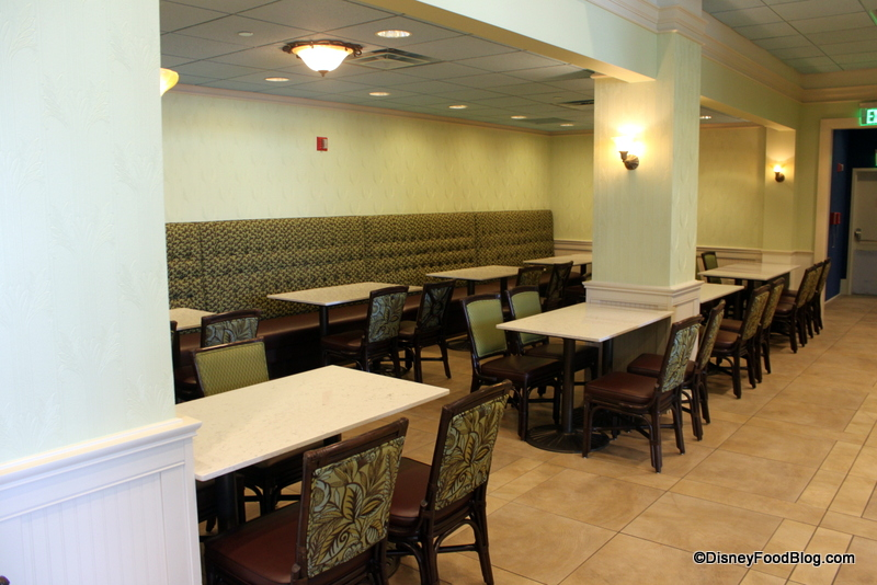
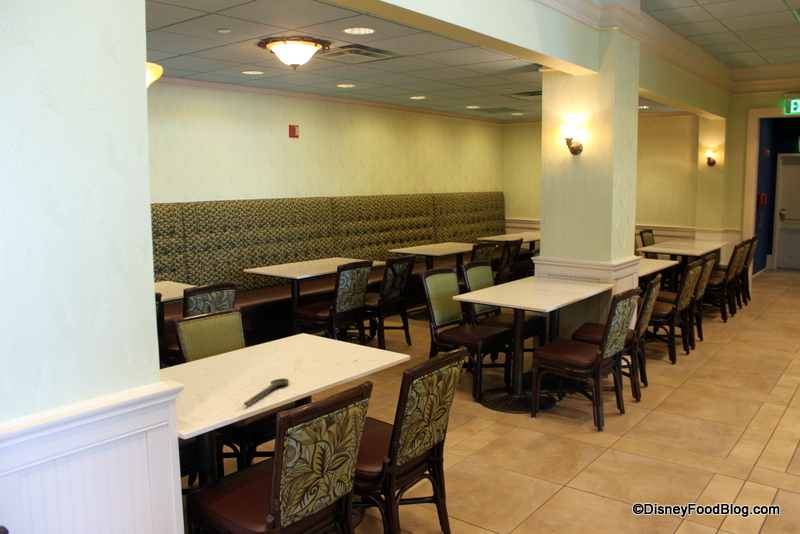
+ wooden spoon [243,378,290,406]
